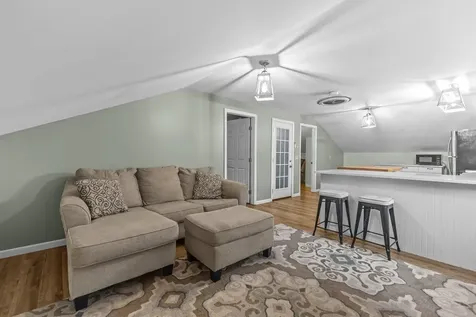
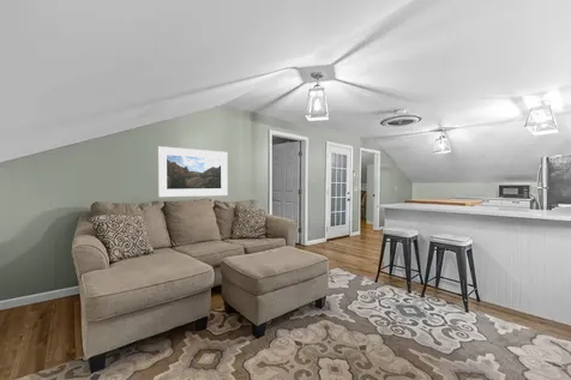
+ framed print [157,145,229,198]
